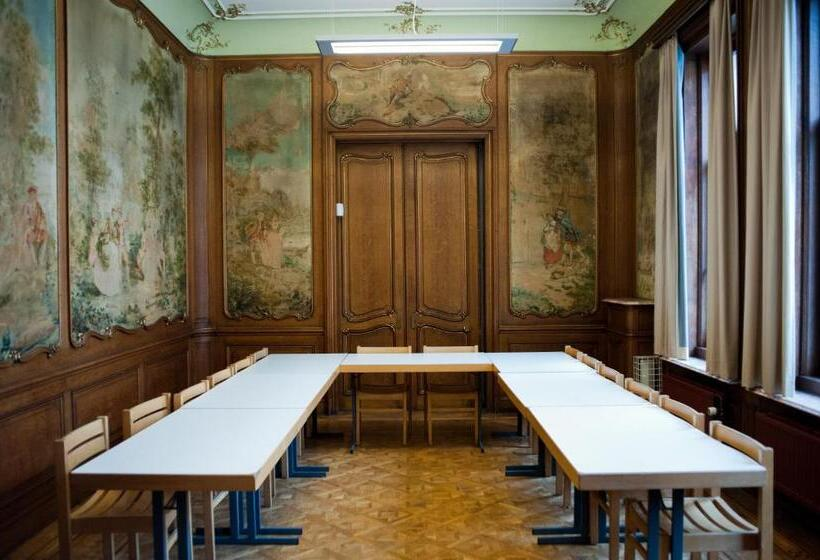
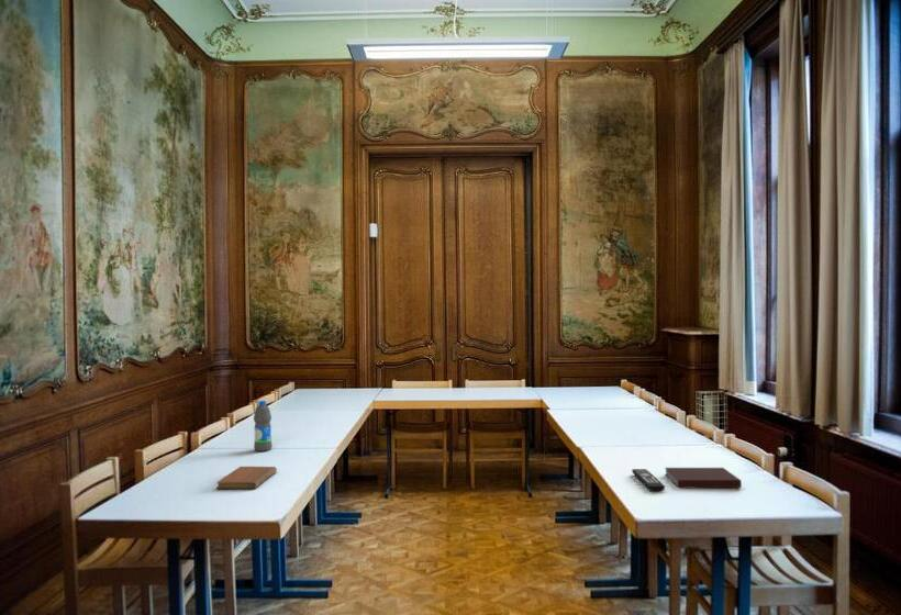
+ remote control [631,468,666,492]
+ notebook [215,466,278,490]
+ notebook [664,467,743,489]
+ water bottle [253,400,274,452]
